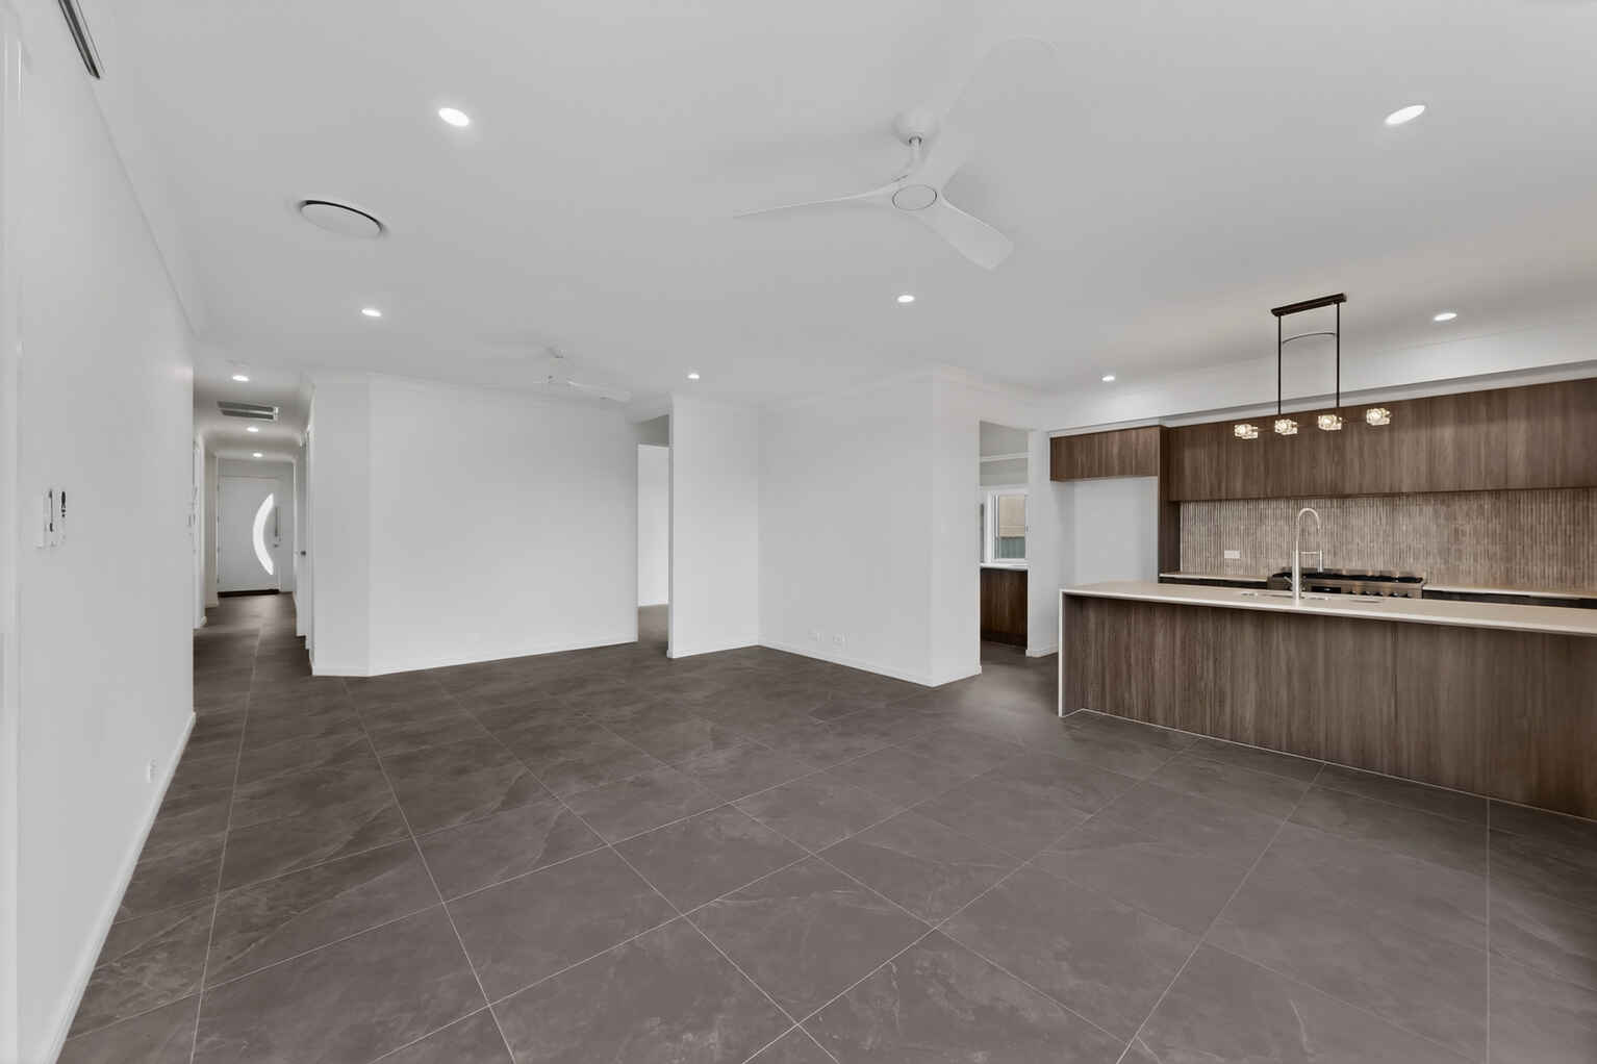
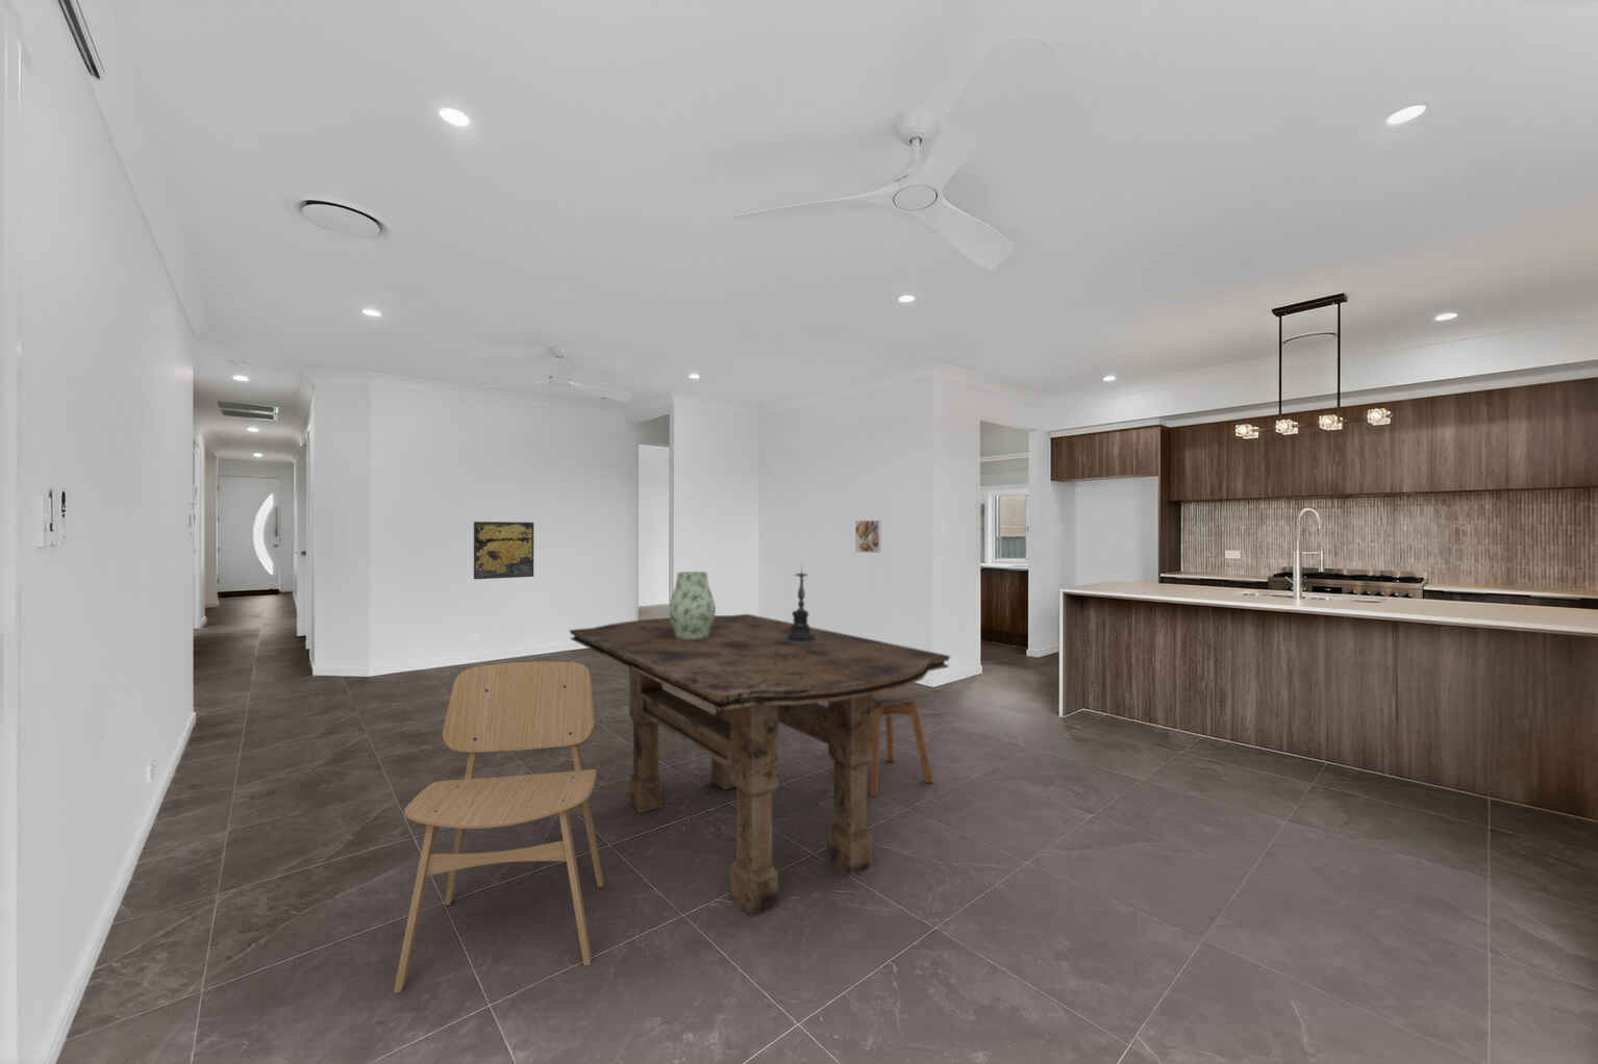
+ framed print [473,520,535,580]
+ candle holder [776,562,826,645]
+ dining table [569,613,952,919]
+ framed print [854,519,883,553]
+ stool [869,684,934,798]
+ vase [668,570,716,639]
+ dining chair [393,661,605,994]
